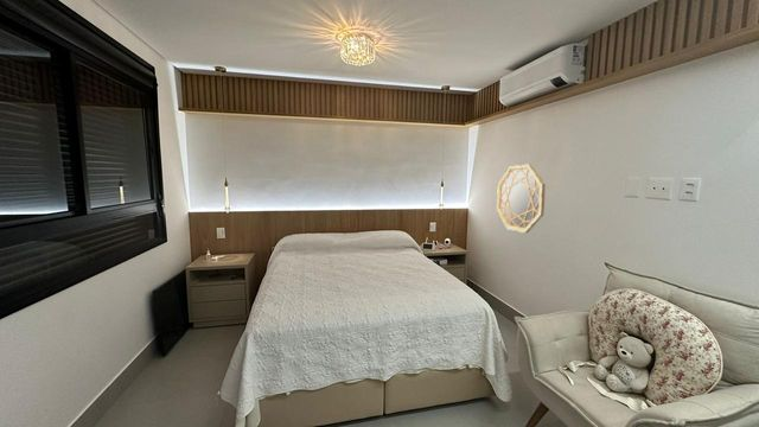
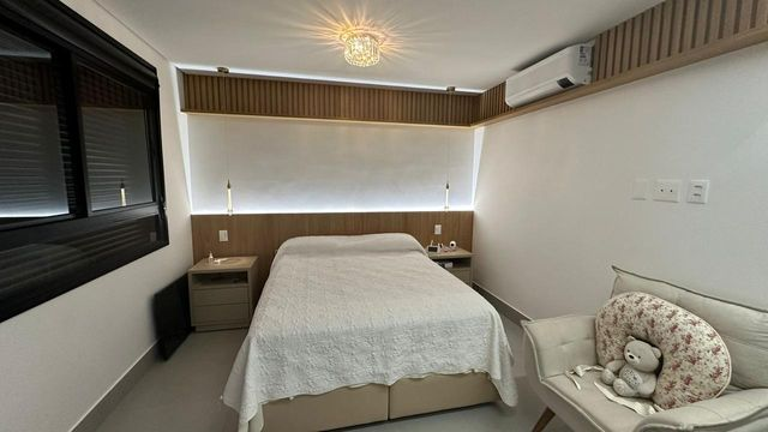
- home mirror [496,164,547,234]
